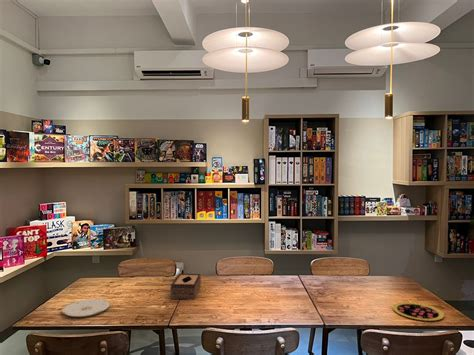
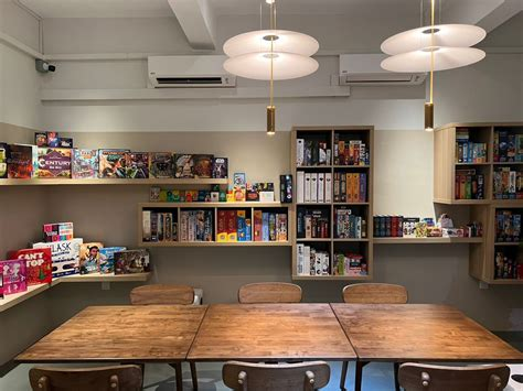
- tissue box [170,273,202,301]
- plate [61,298,111,318]
- pizza [391,301,445,322]
